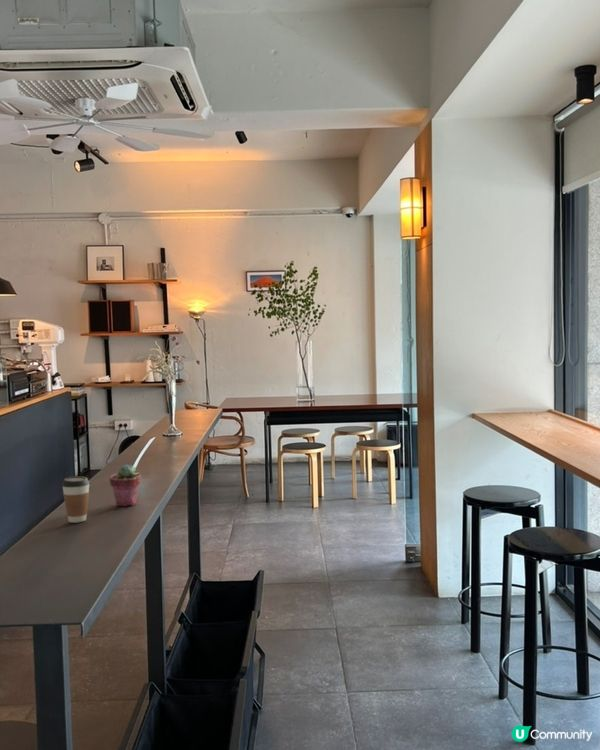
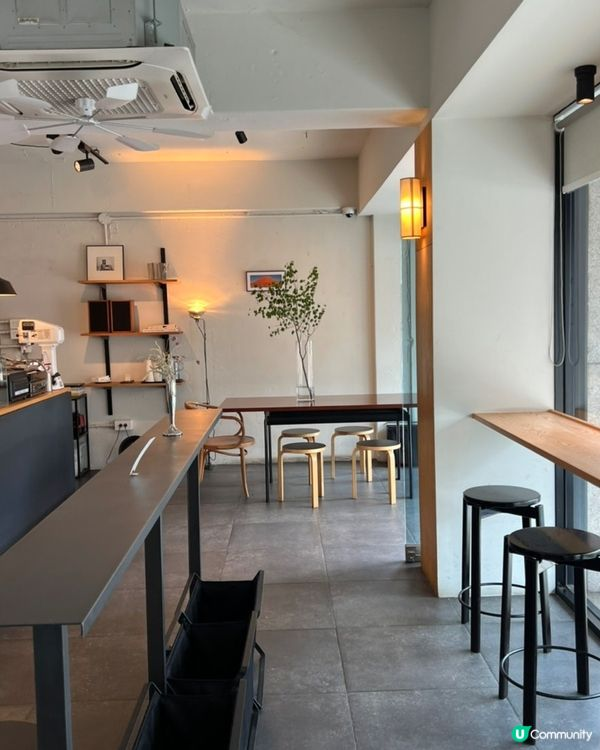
- coffee cup [61,475,91,524]
- potted succulent [109,464,142,507]
